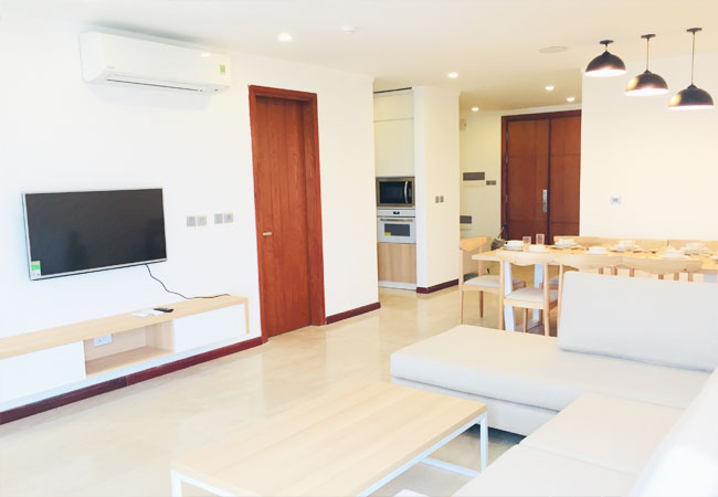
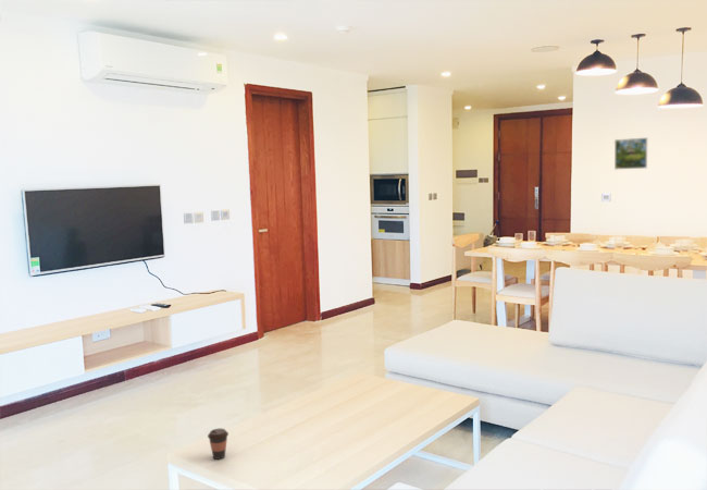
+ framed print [613,136,648,171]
+ coffee cup [207,428,230,461]
